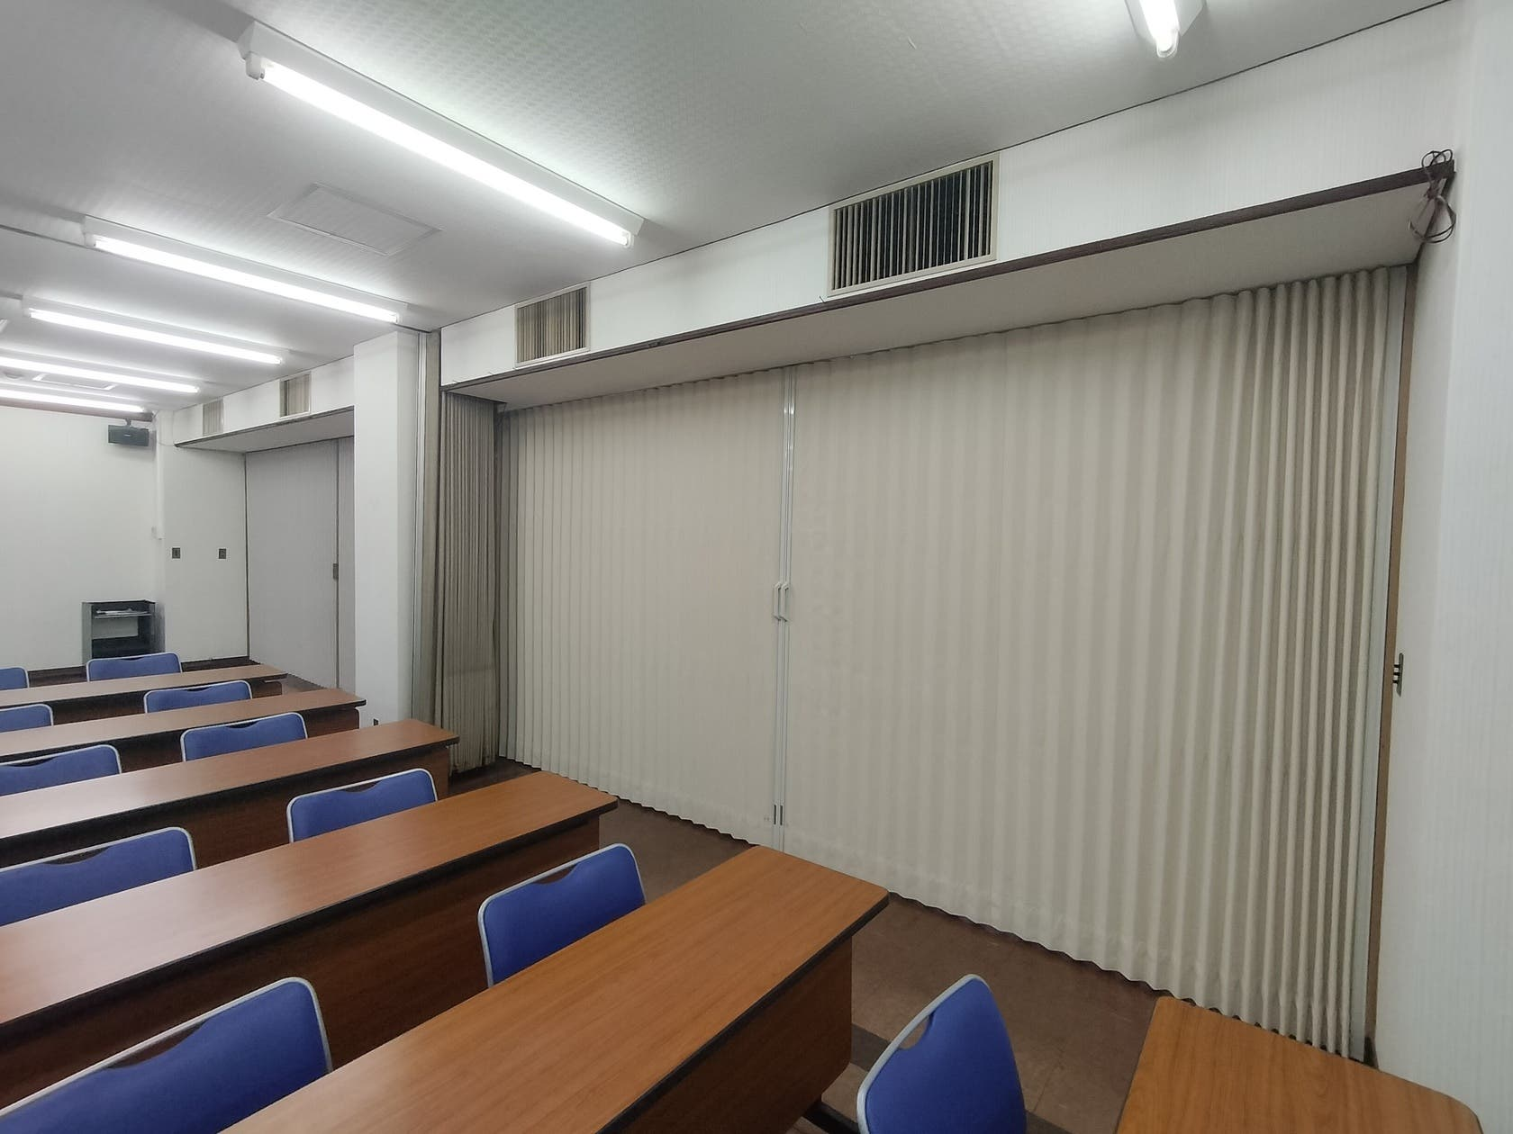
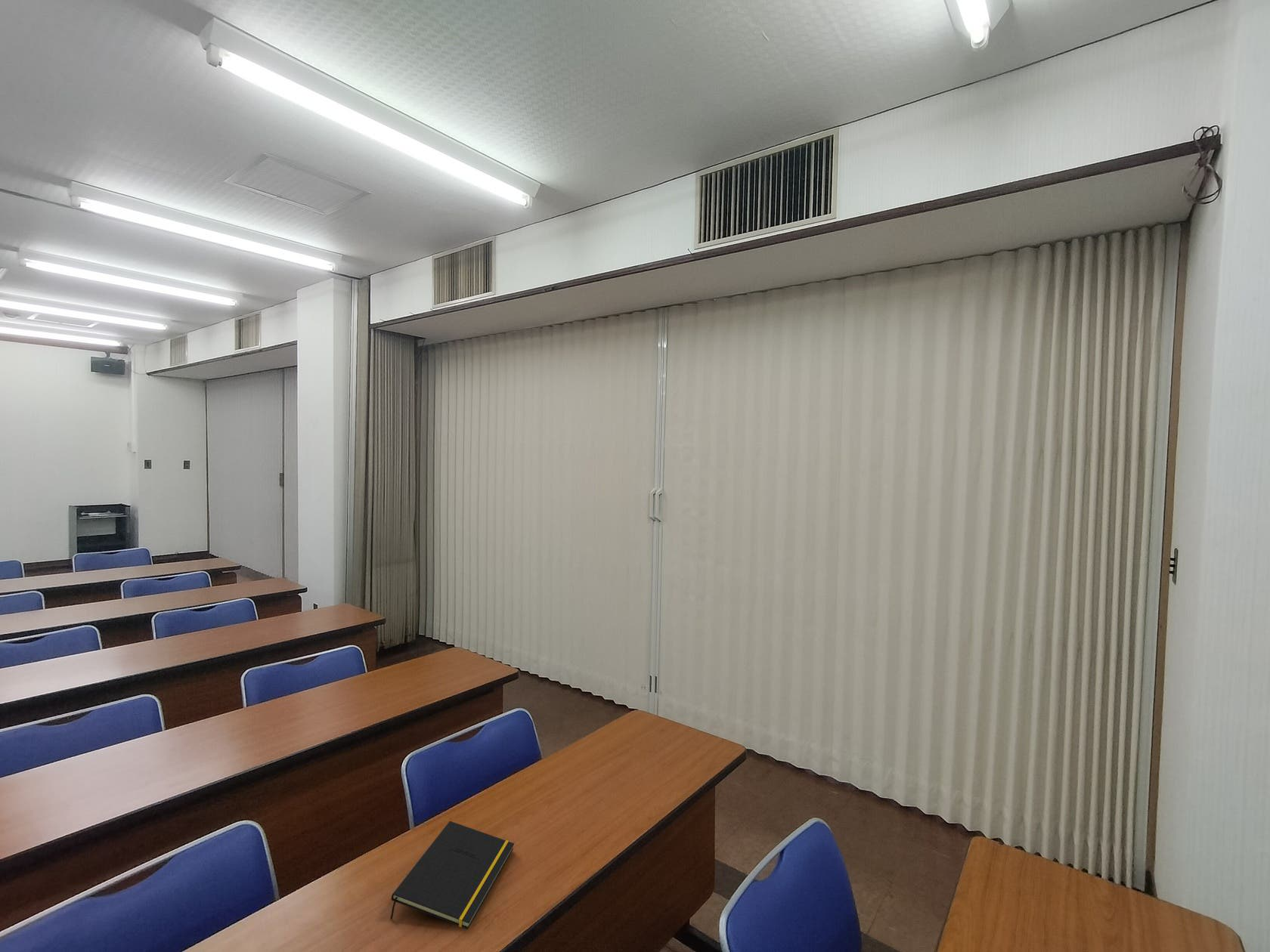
+ notepad [390,821,515,930]
